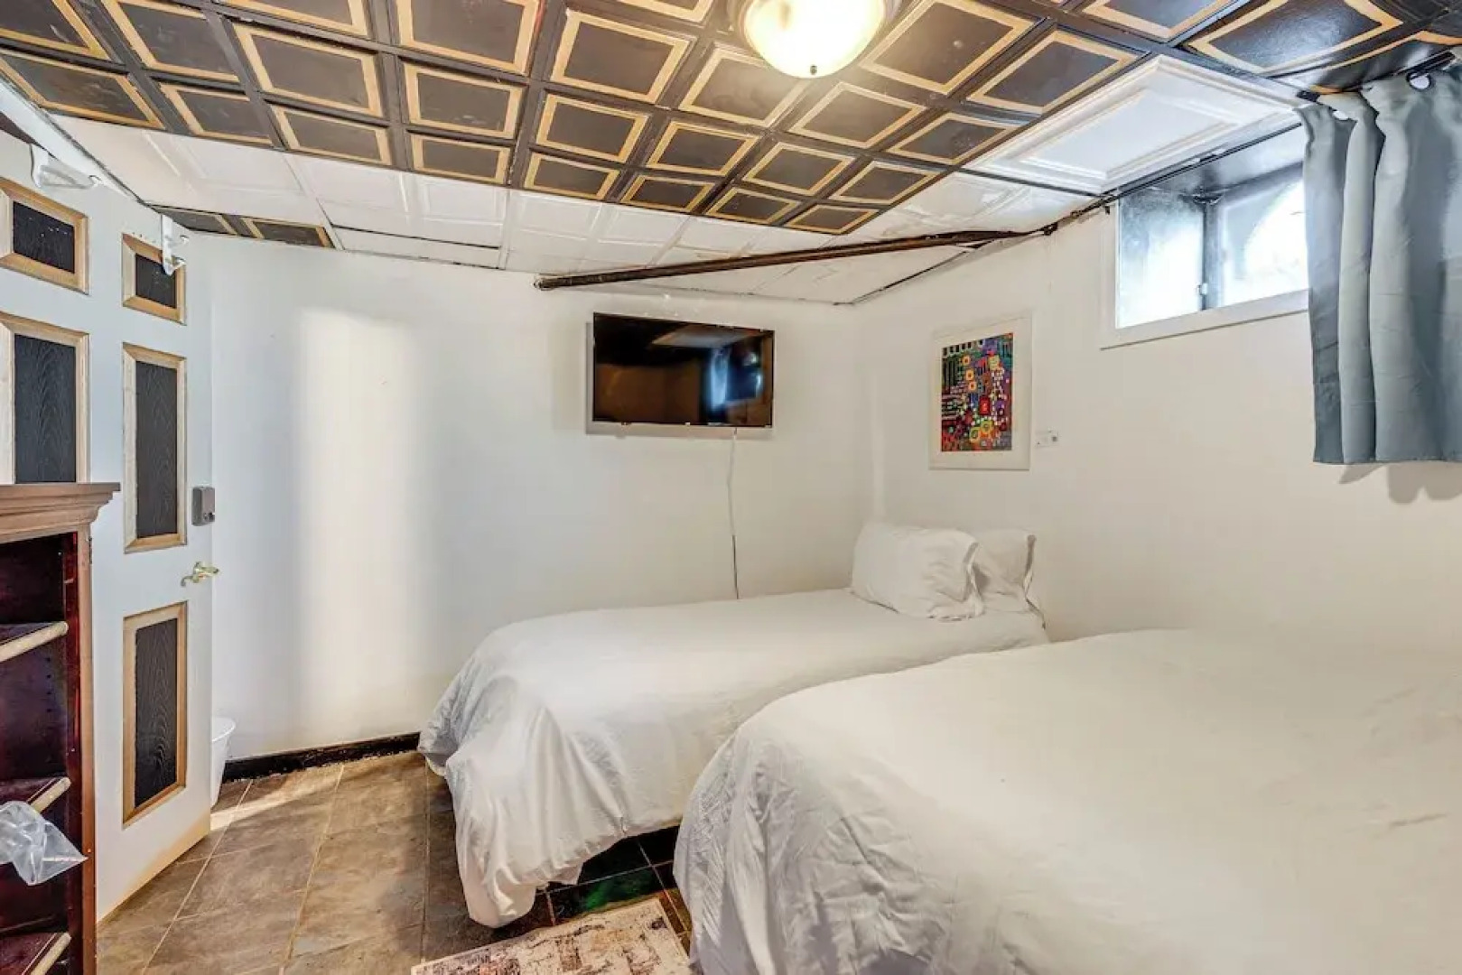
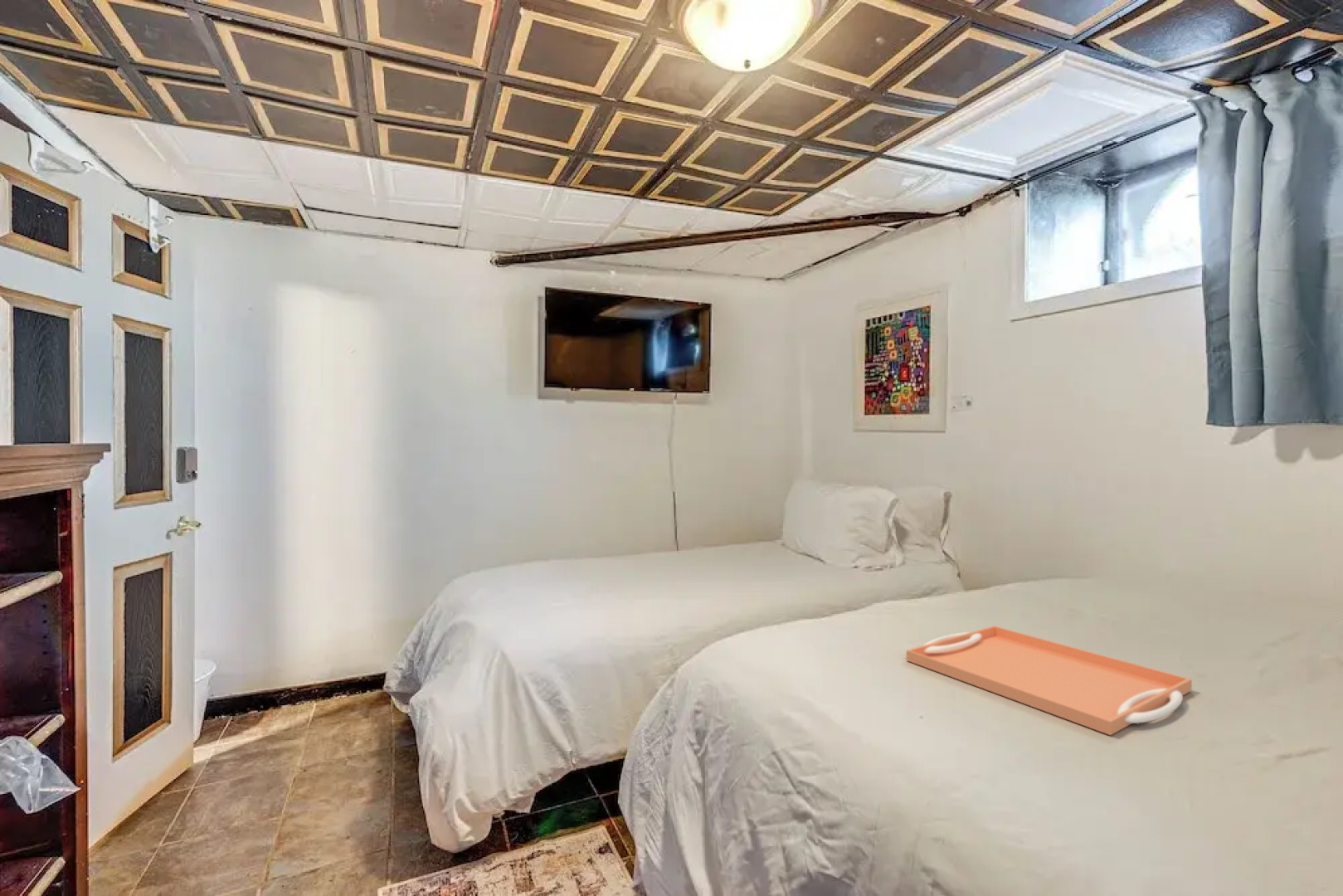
+ serving tray [906,625,1193,736]
